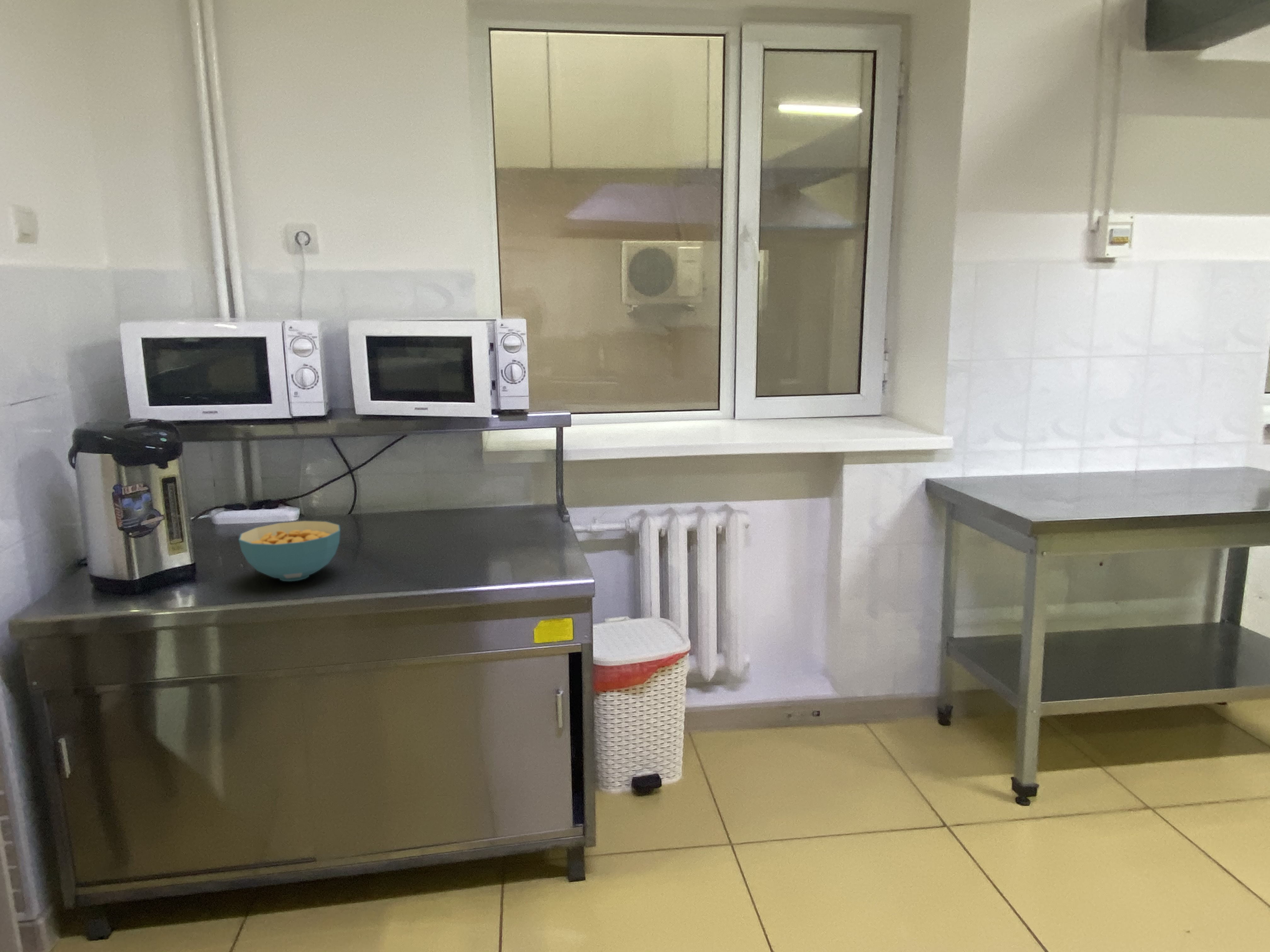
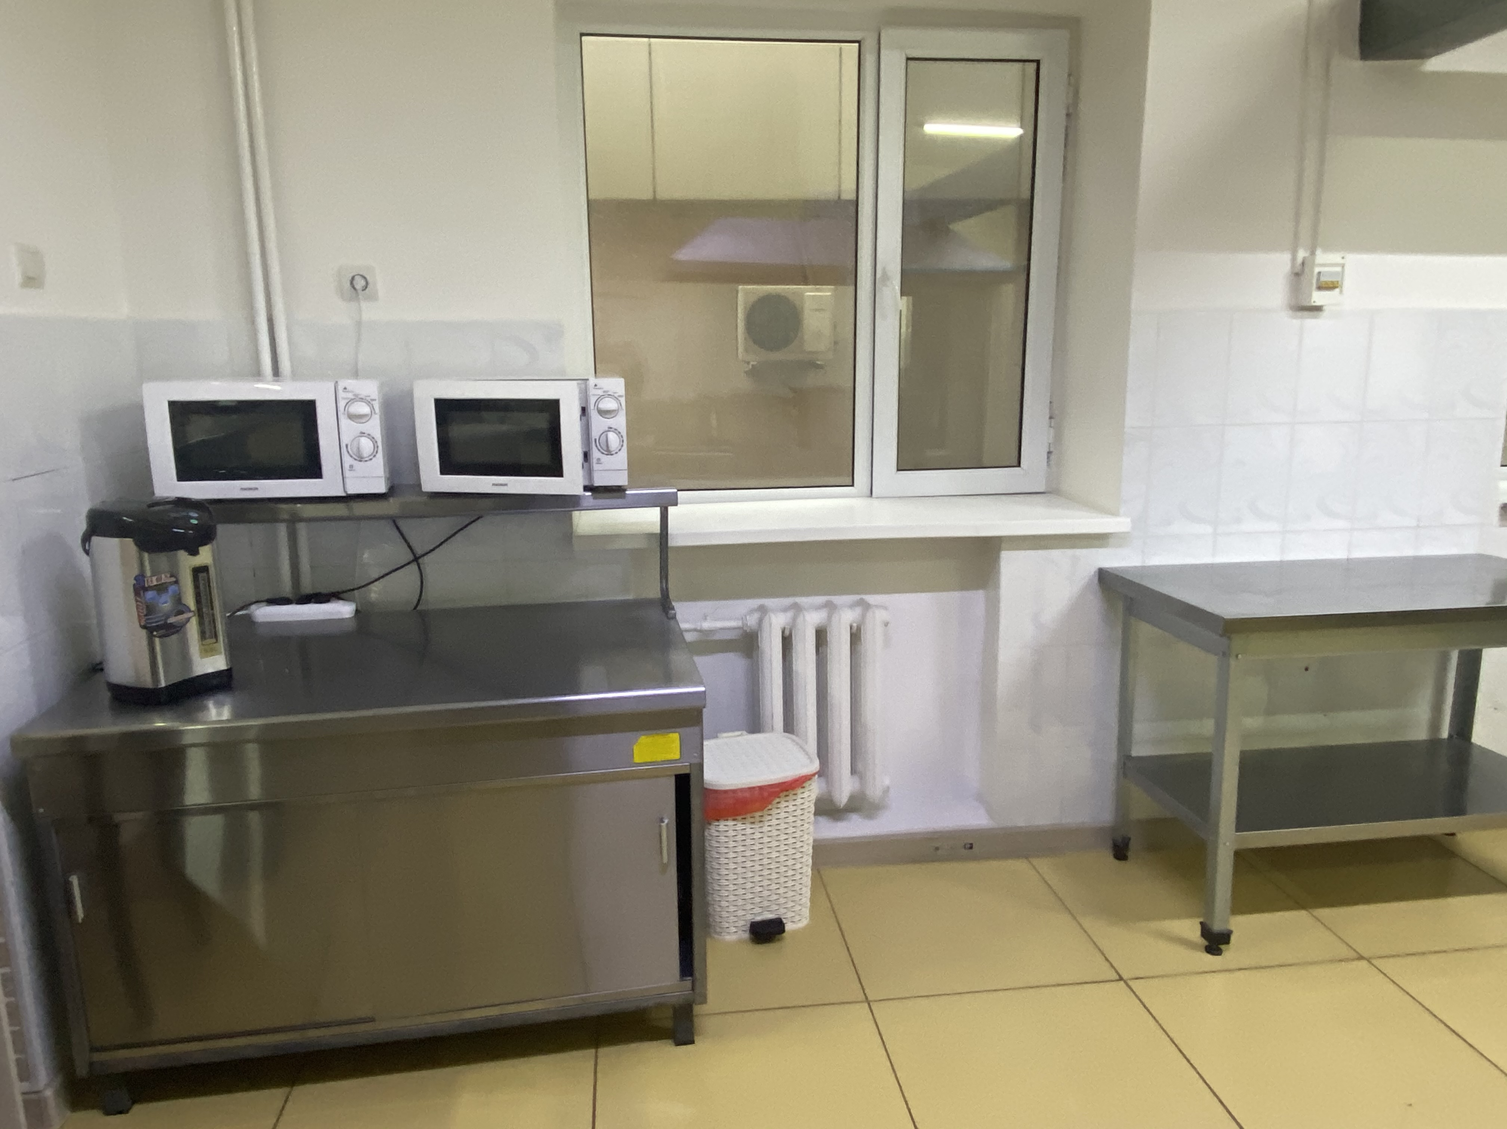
- cereal bowl [238,520,340,582]
